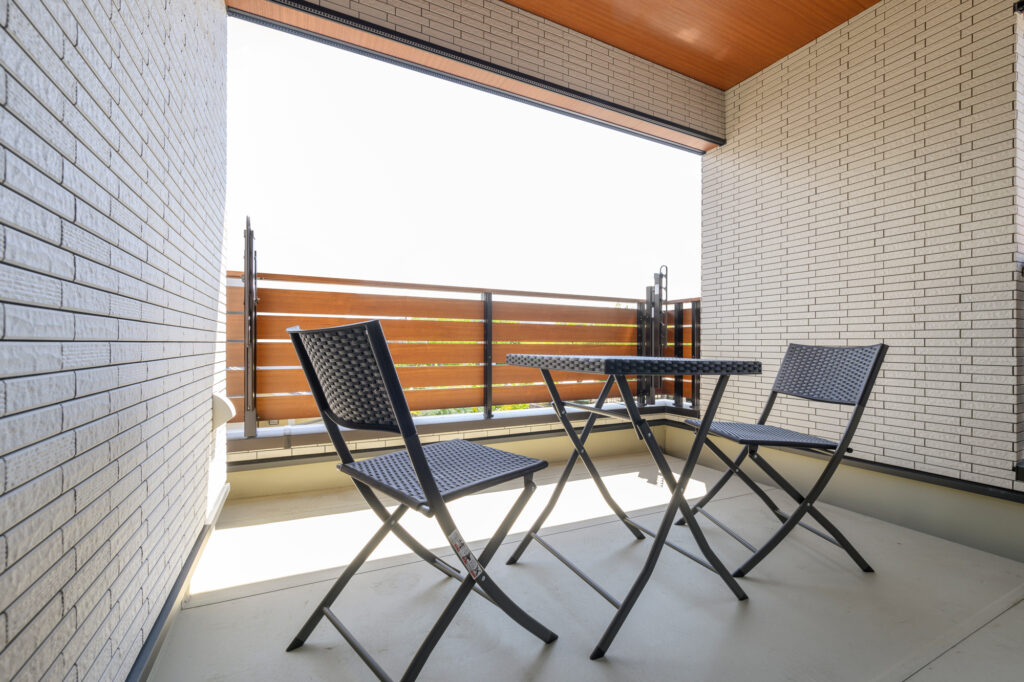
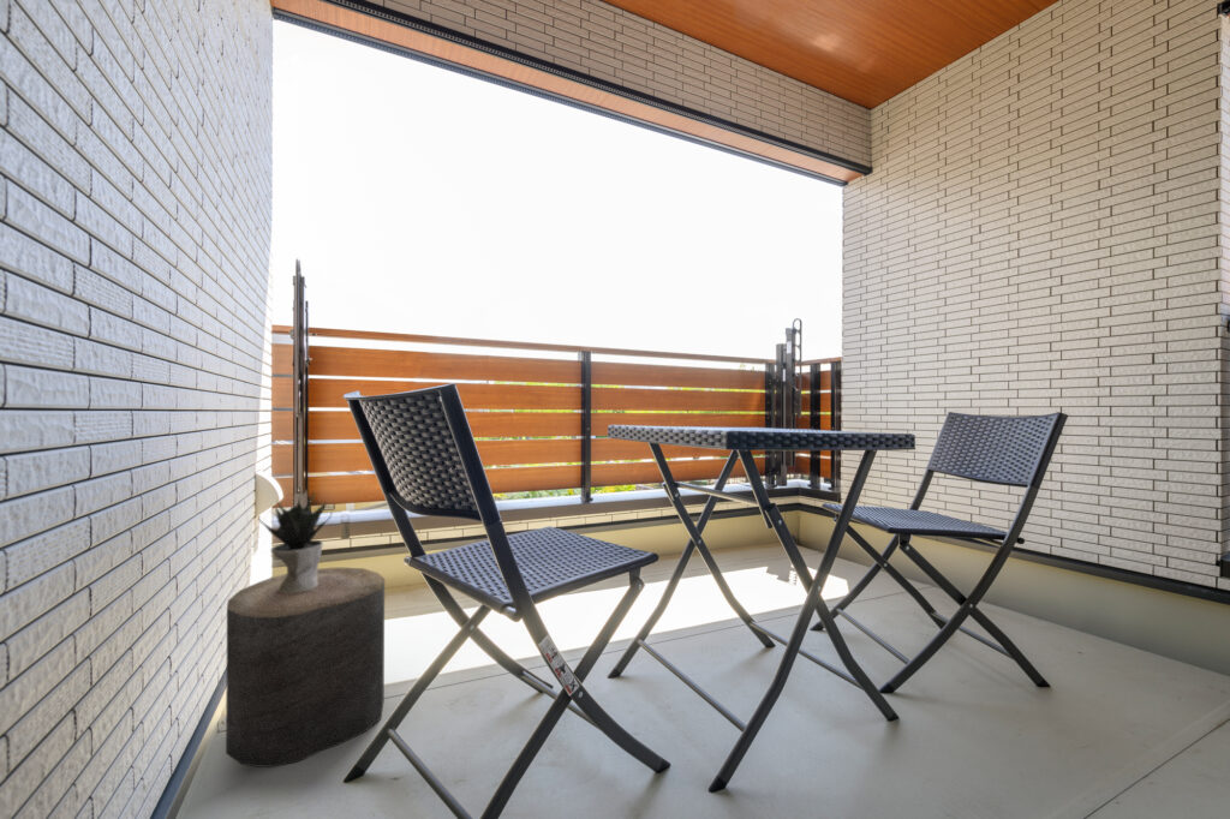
+ stool [225,566,386,769]
+ potted plant [257,490,334,593]
